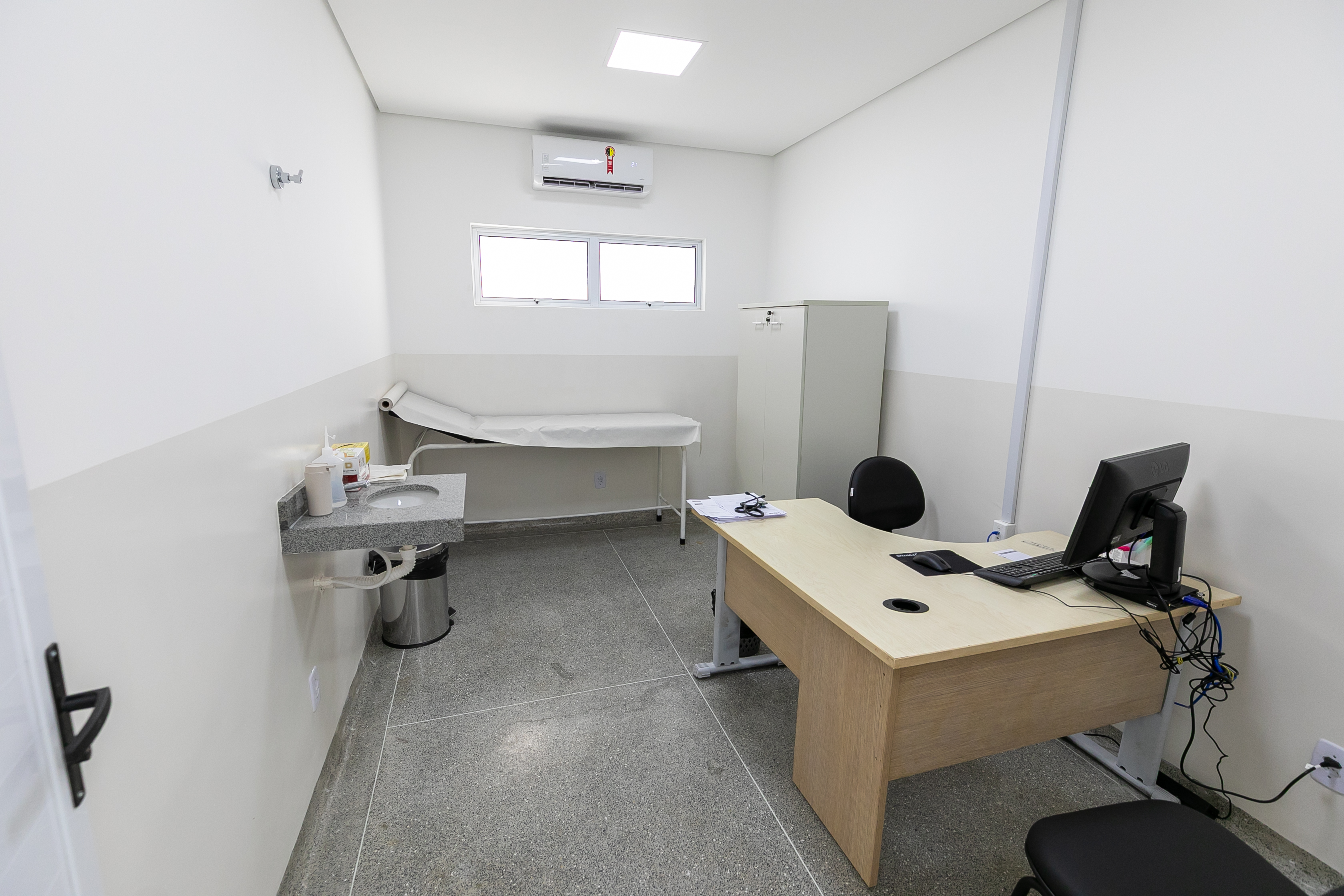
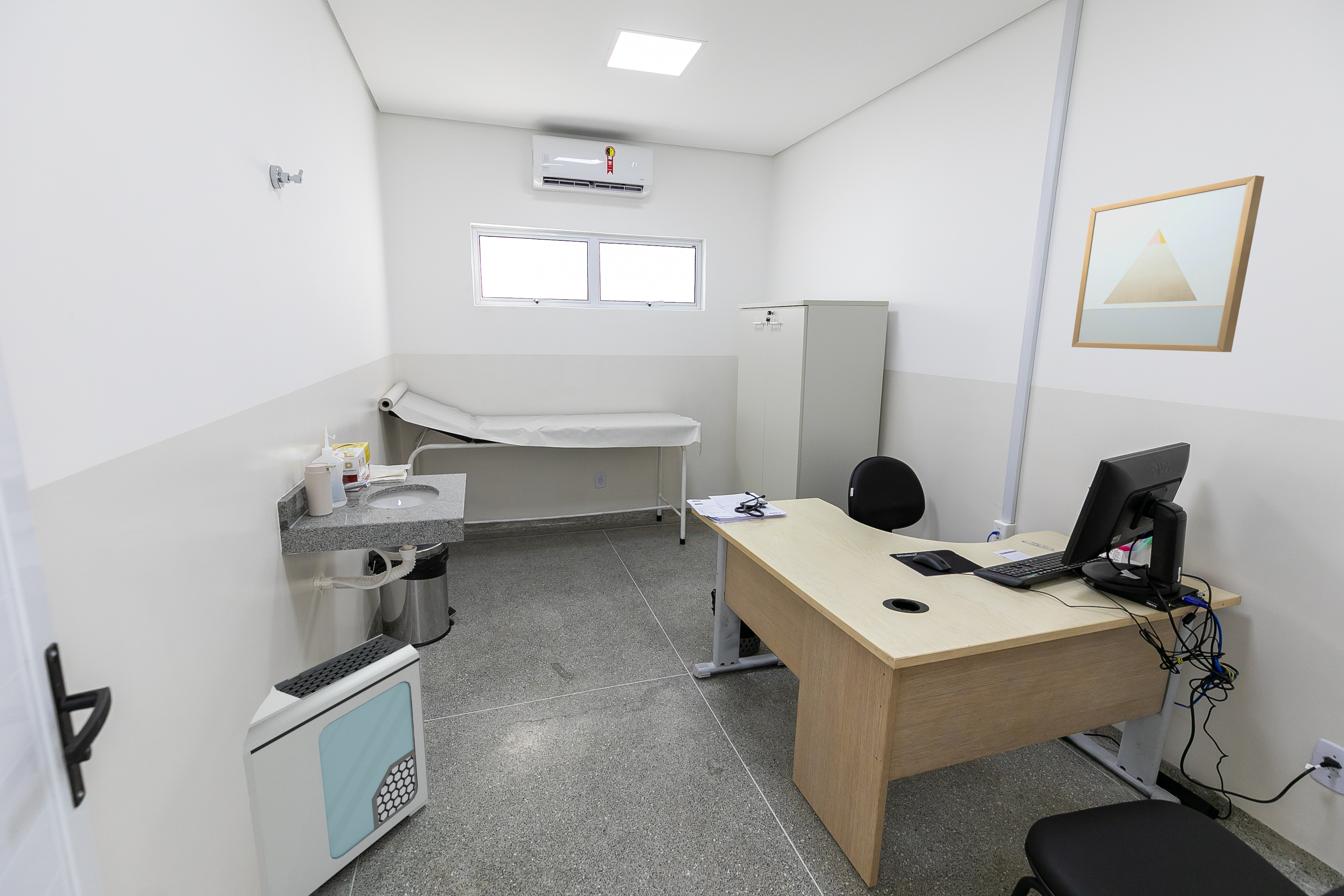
+ wall art [1071,175,1265,352]
+ air purifier [242,634,429,896]
